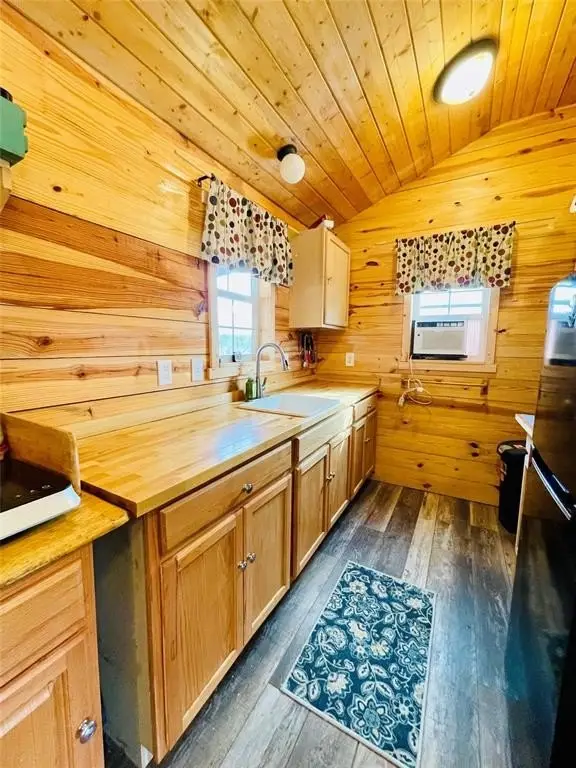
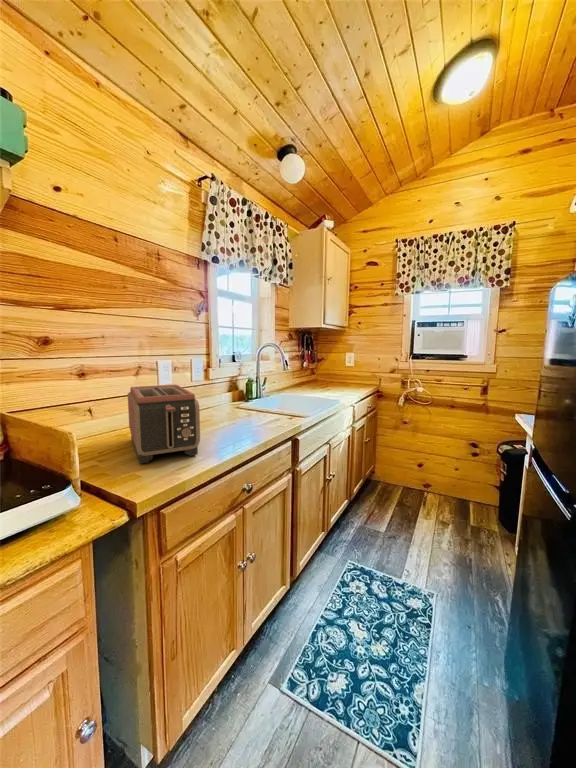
+ toaster [127,384,201,464]
